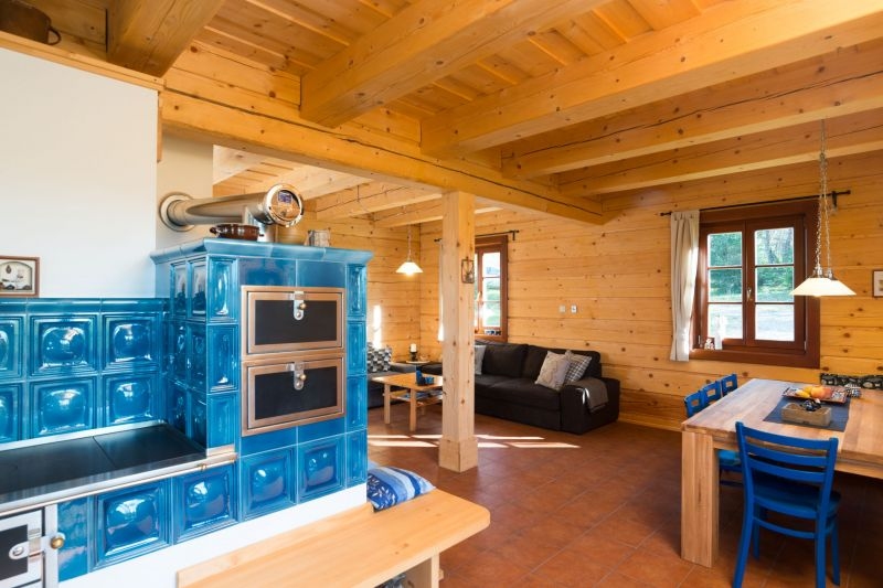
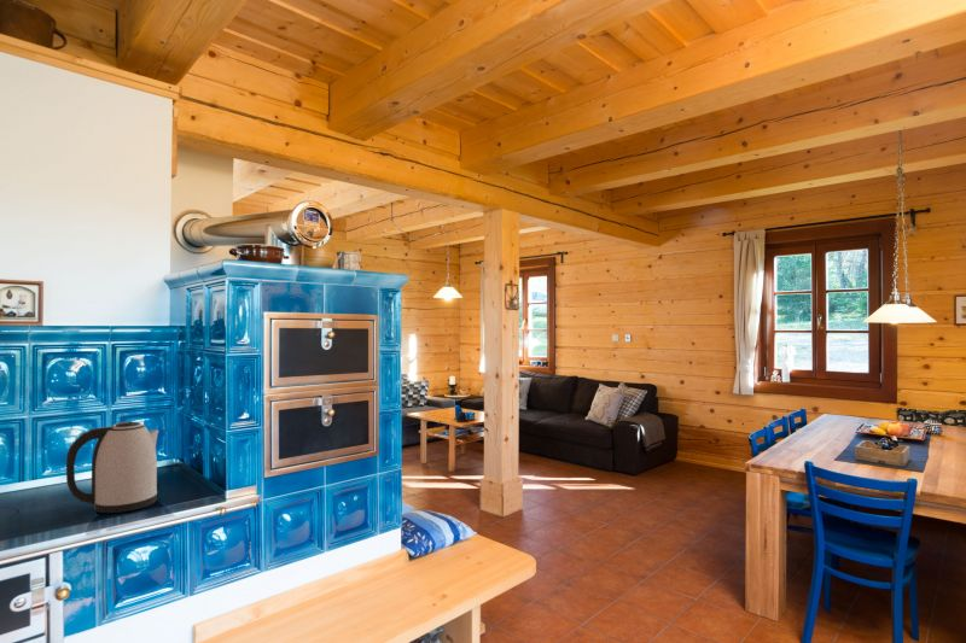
+ kettle [65,420,159,514]
